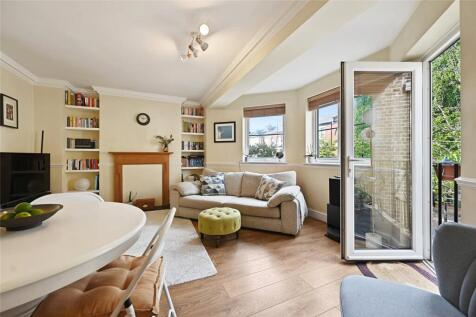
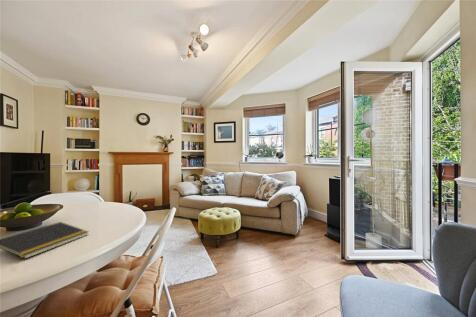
+ notepad [0,221,90,260]
